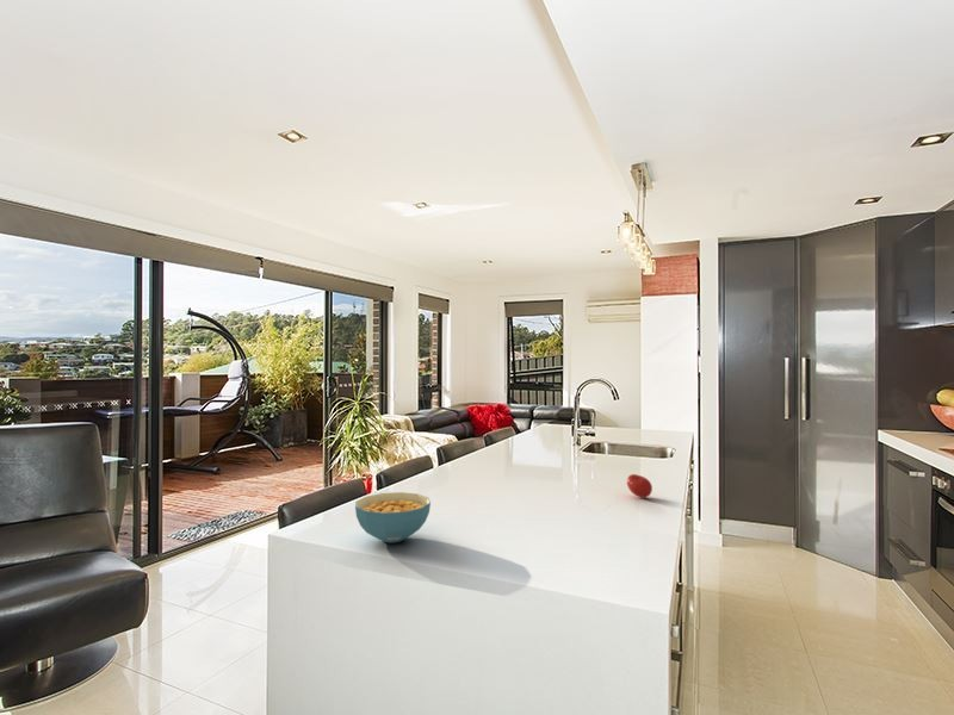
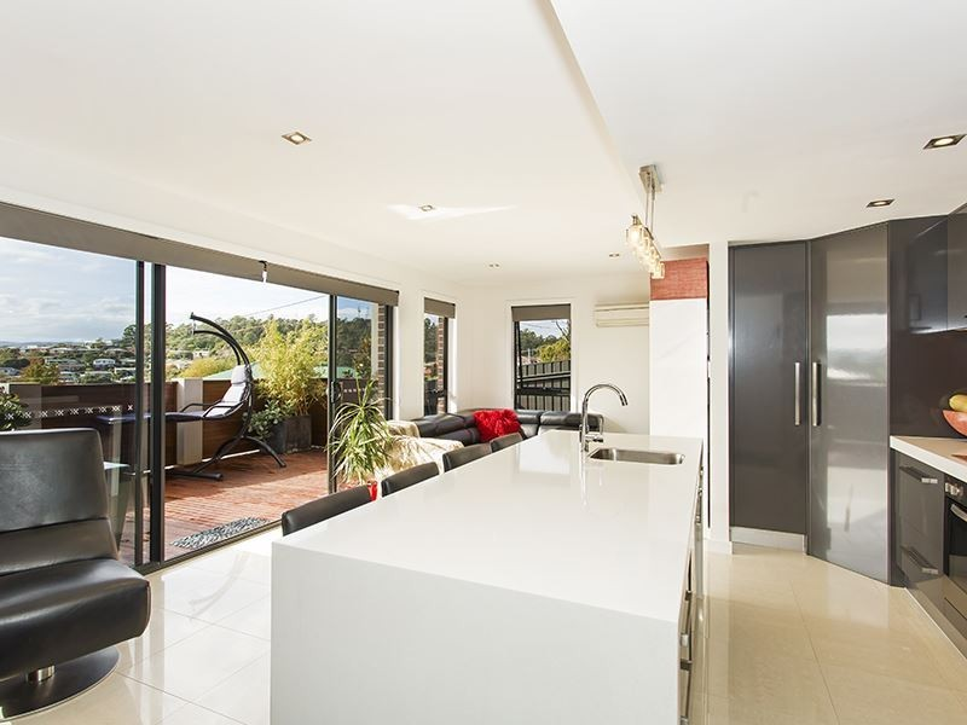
- fruit [626,473,653,498]
- cereal bowl [354,491,432,543]
